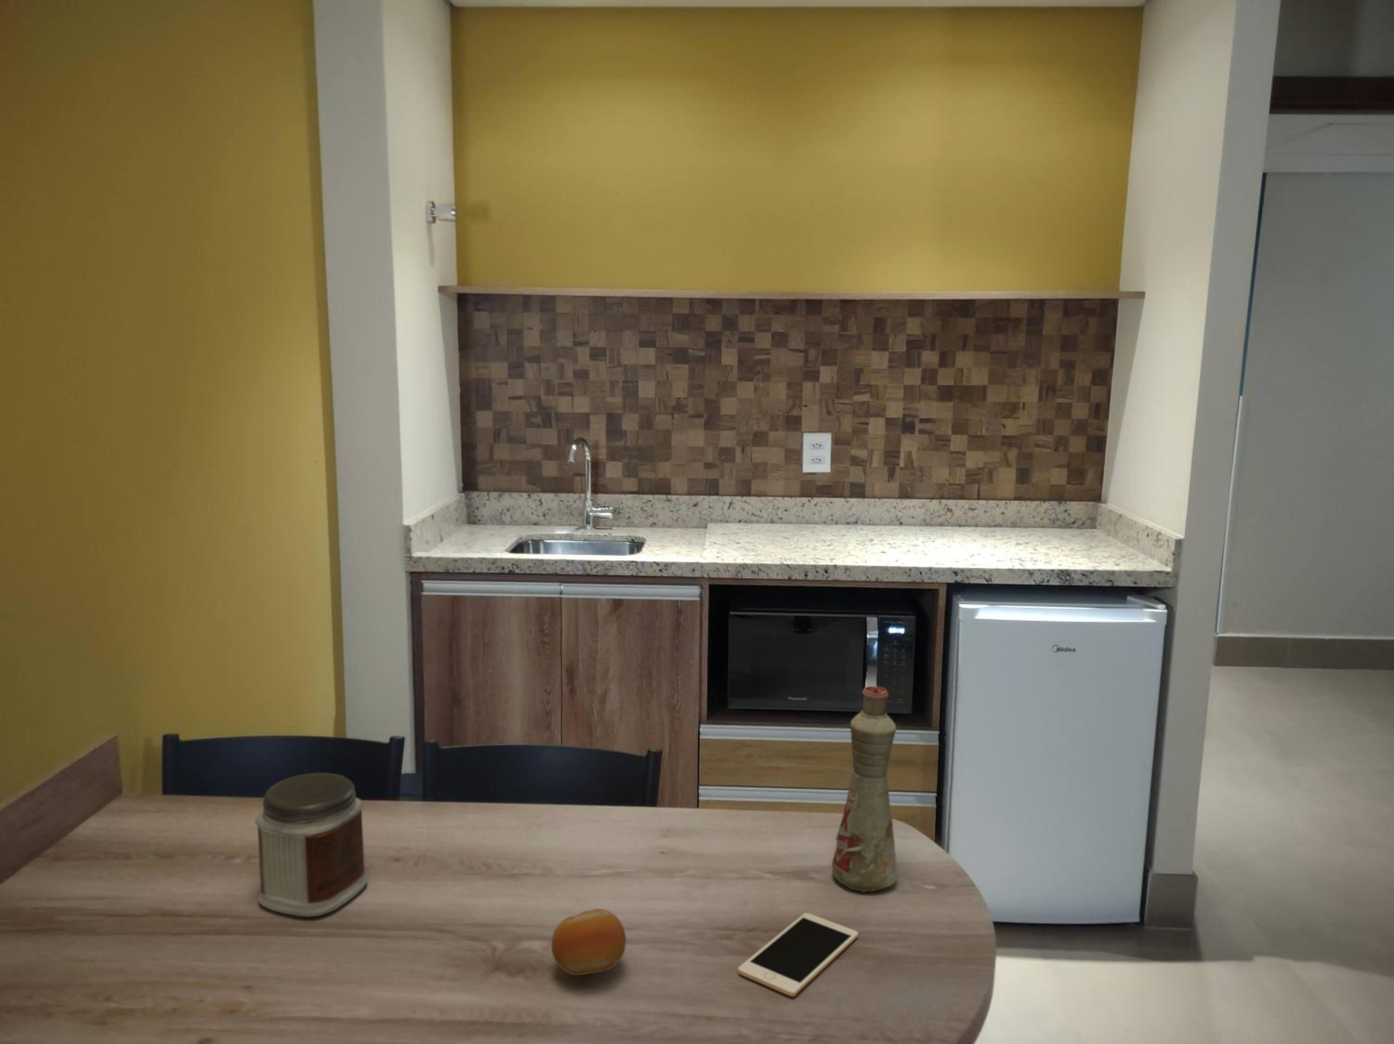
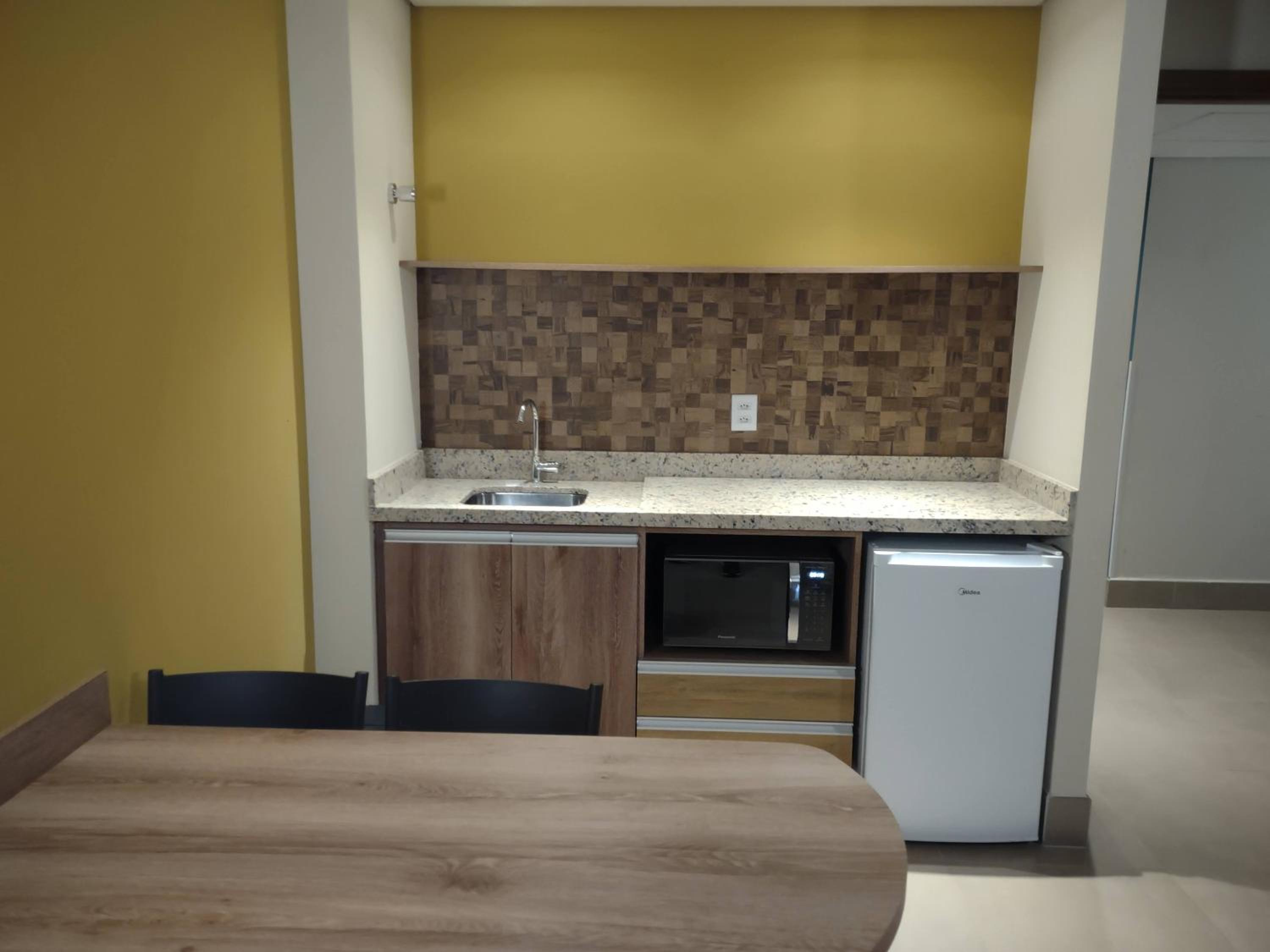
- bottle [831,685,898,893]
- jar [255,772,368,917]
- fruit [551,908,627,976]
- cell phone [738,912,858,997]
